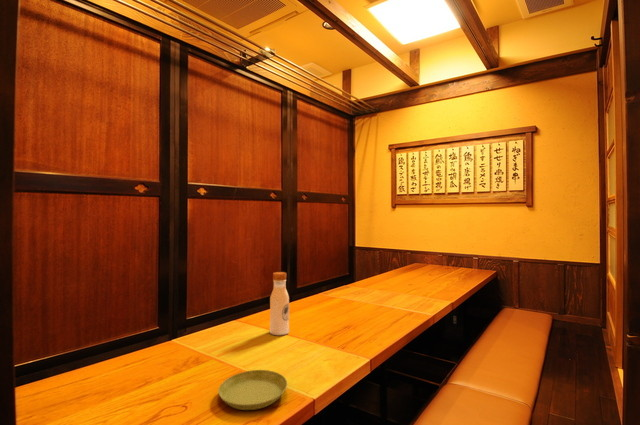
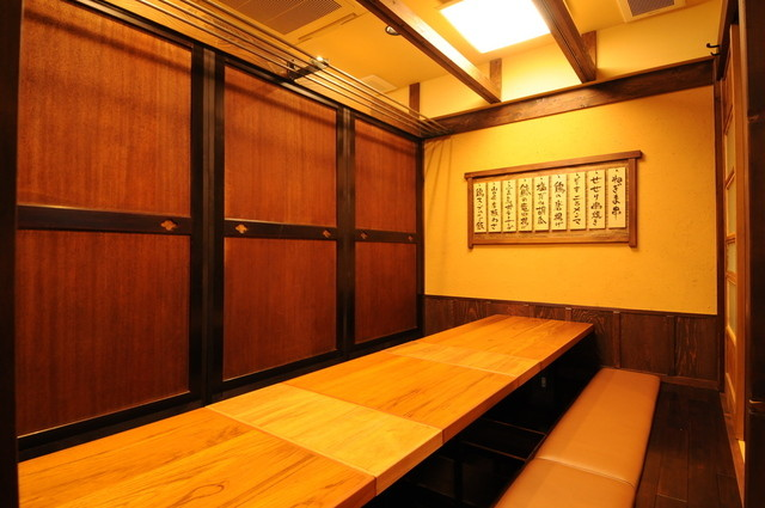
- beverage bottle [269,271,290,337]
- saucer [217,369,288,411]
